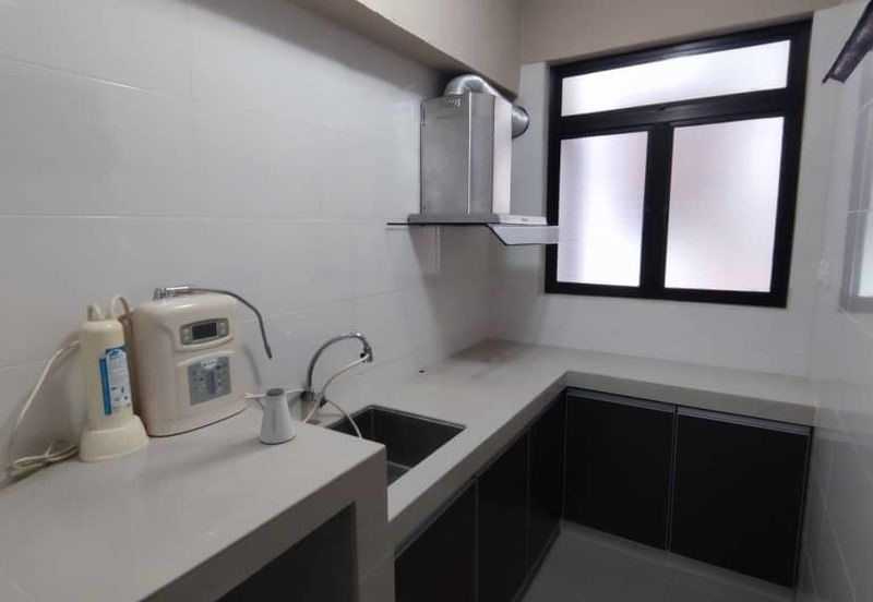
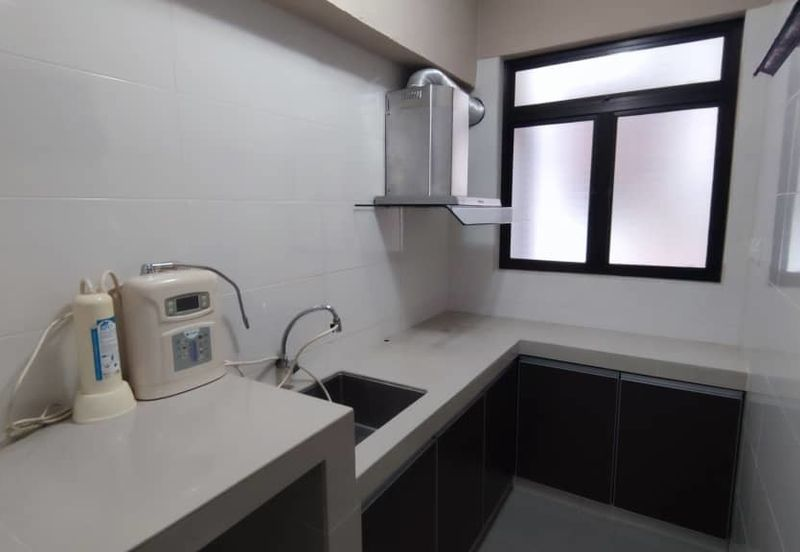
- saltshaker [259,387,297,445]
